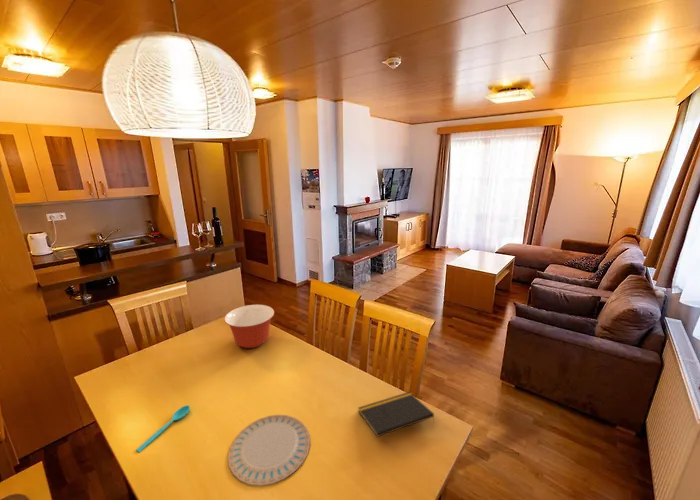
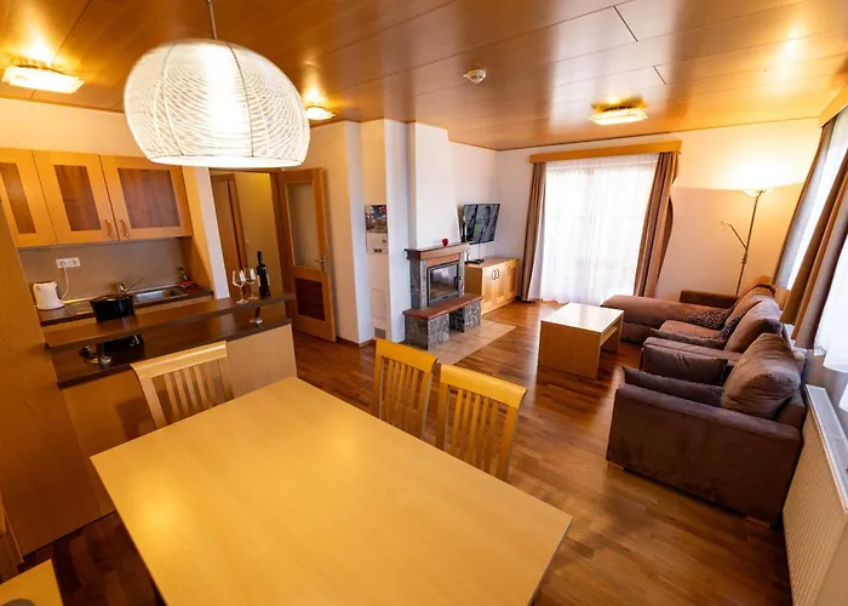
- spoon [135,404,191,453]
- notepad [357,391,435,438]
- chinaware [227,414,311,487]
- mixing bowl [223,304,275,349]
